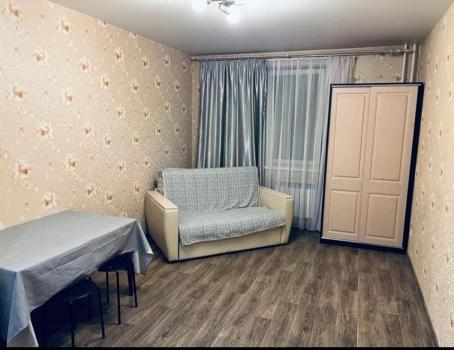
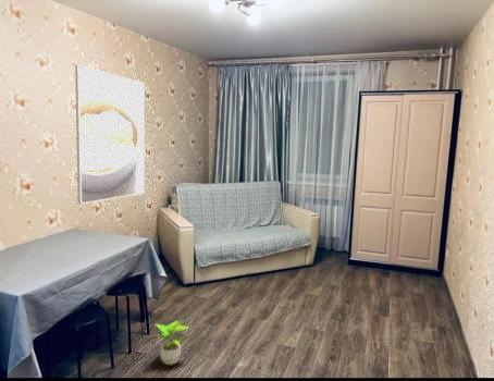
+ potted plant [155,319,190,366]
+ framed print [74,64,146,205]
